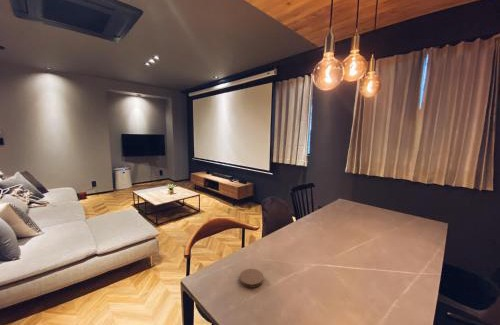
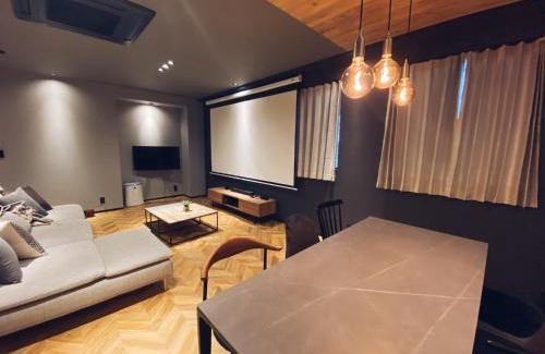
- coaster [239,268,264,289]
